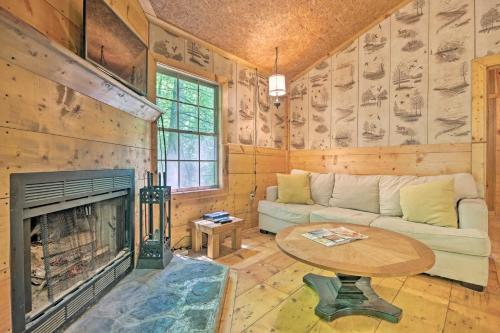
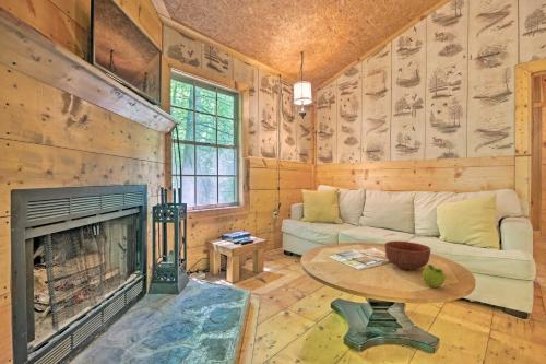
+ bowl [383,240,432,271]
+ fruit [420,263,446,289]
